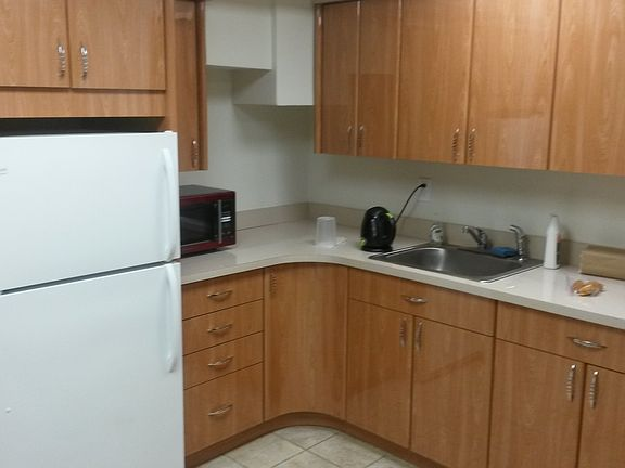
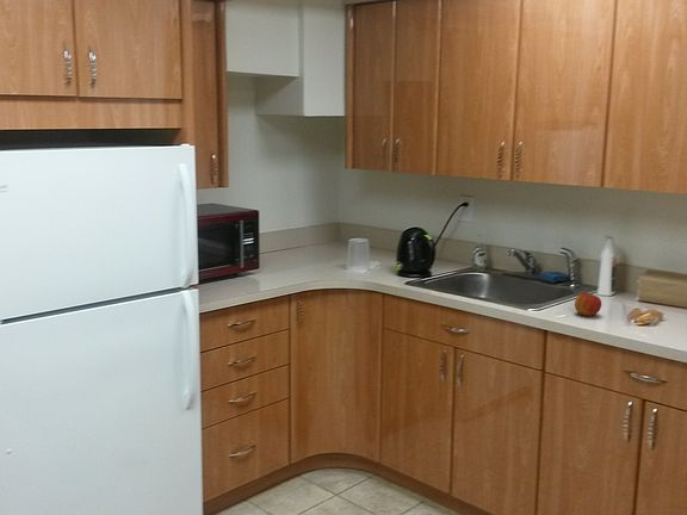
+ apple [574,291,602,317]
